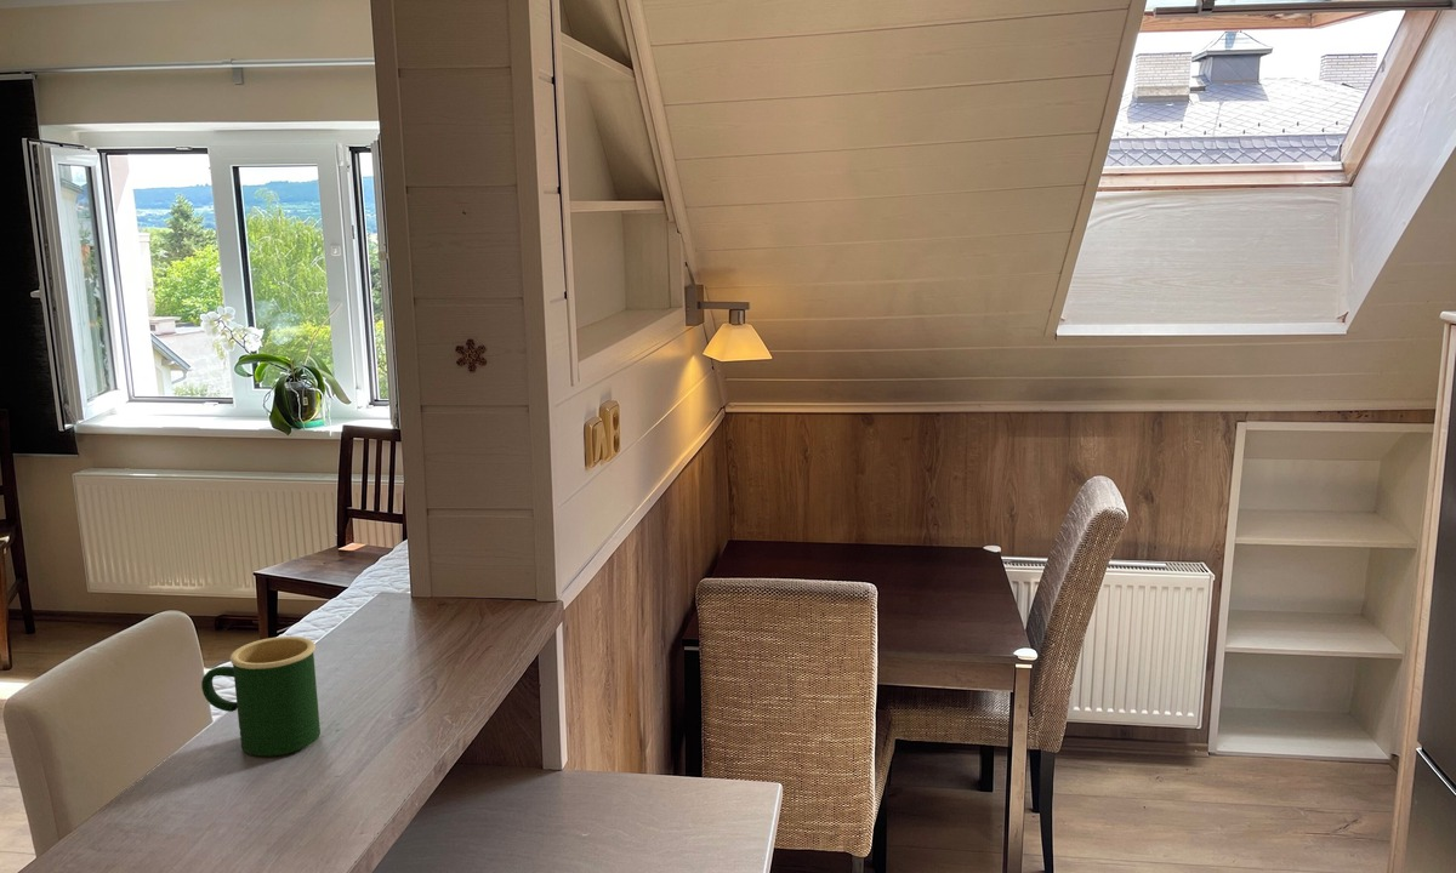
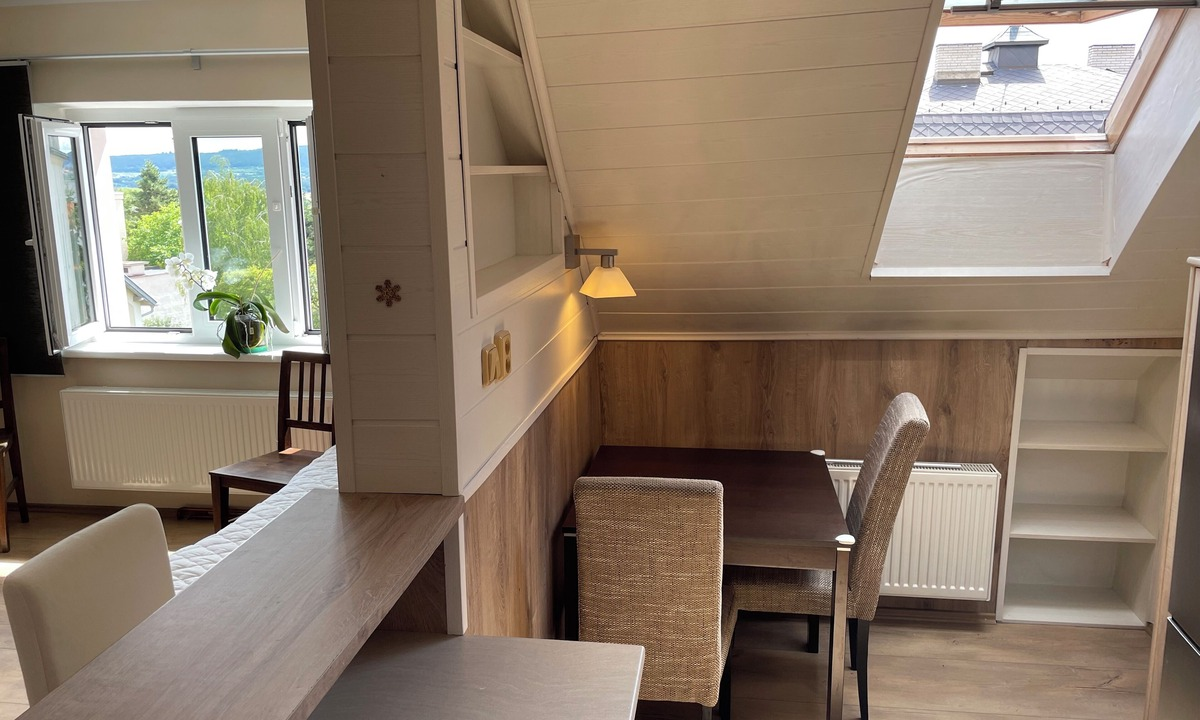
- mug [200,635,322,757]
